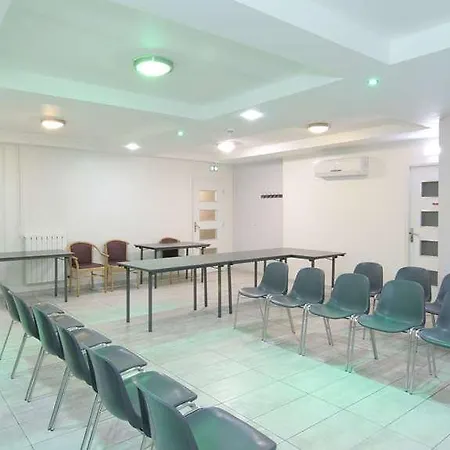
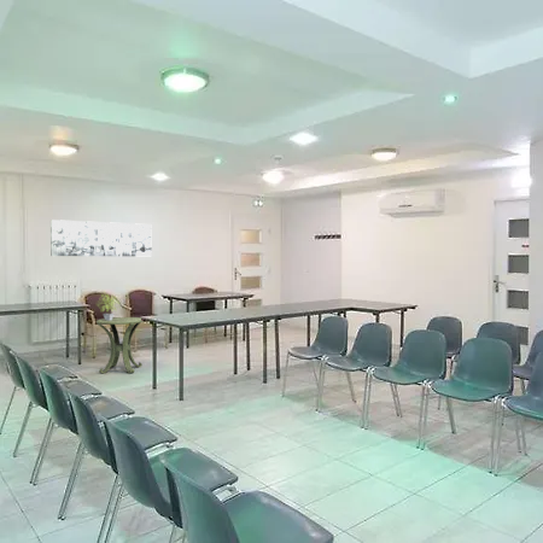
+ side table [95,316,145,374]
+ wall art [49,218,153,257]
+ potted plant [97,291,121,321]
